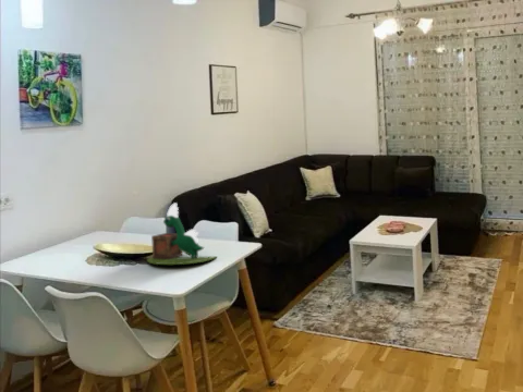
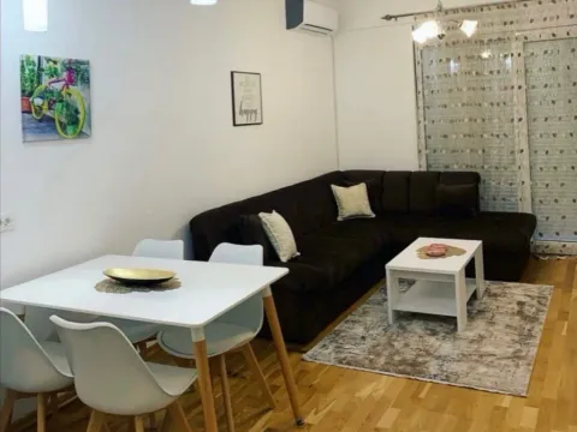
- plant pot [146,201,217,266]
